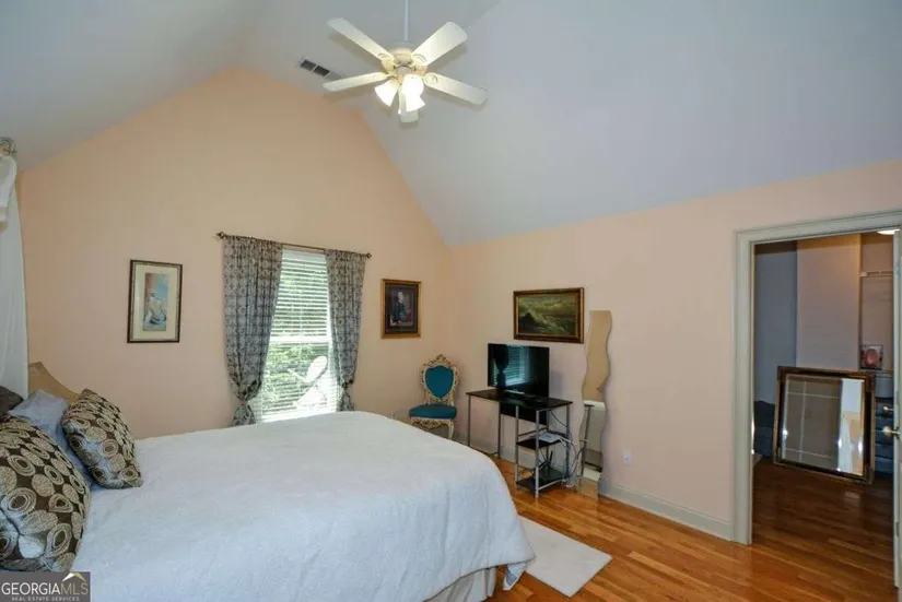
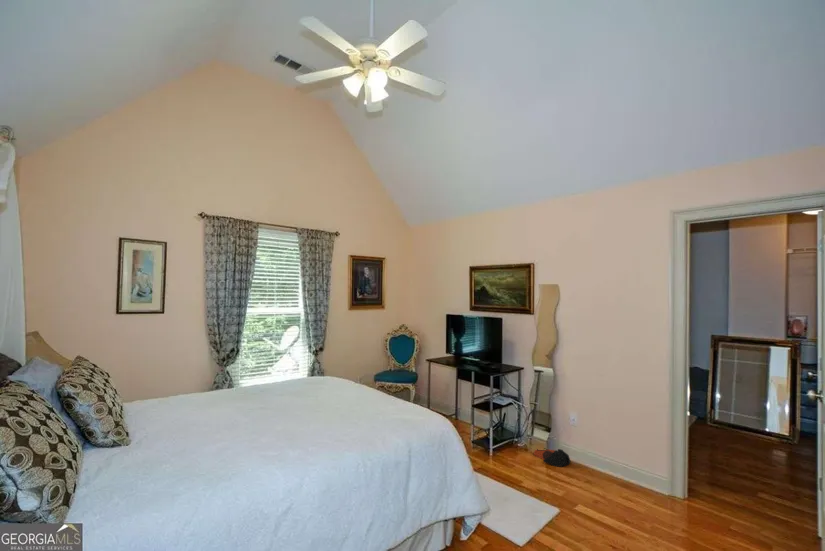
+ bag [533,448,572,468]
